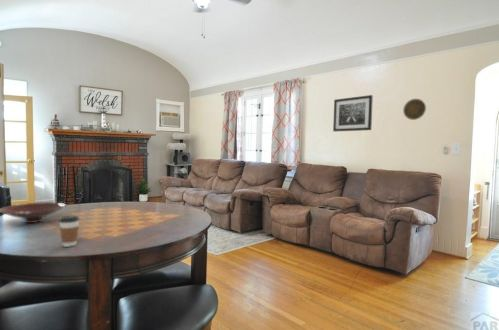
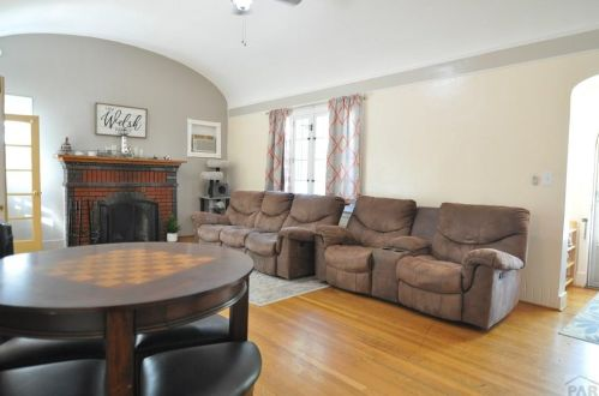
- decorative plate [402,98,427,121]
- bowl [0,201,68,224]
- coffee cup [58,215,81,248]
- wall art [332,94,374,132]
